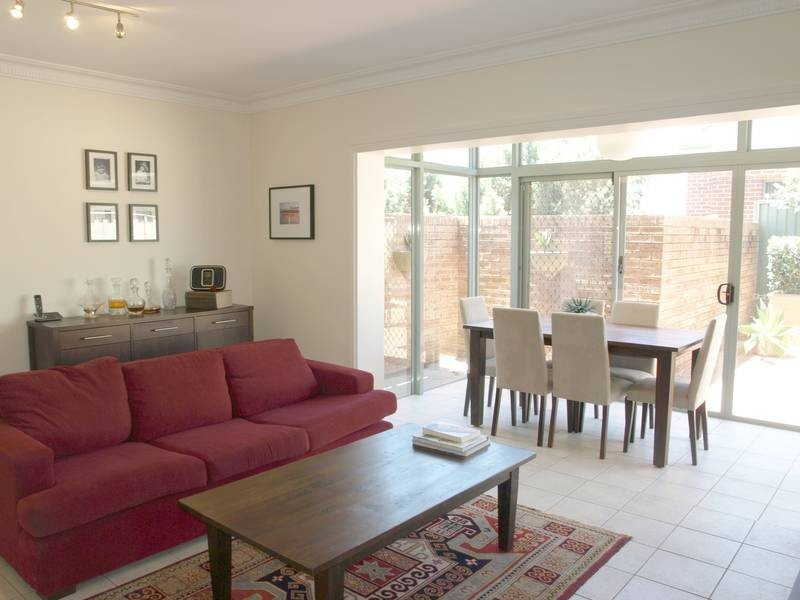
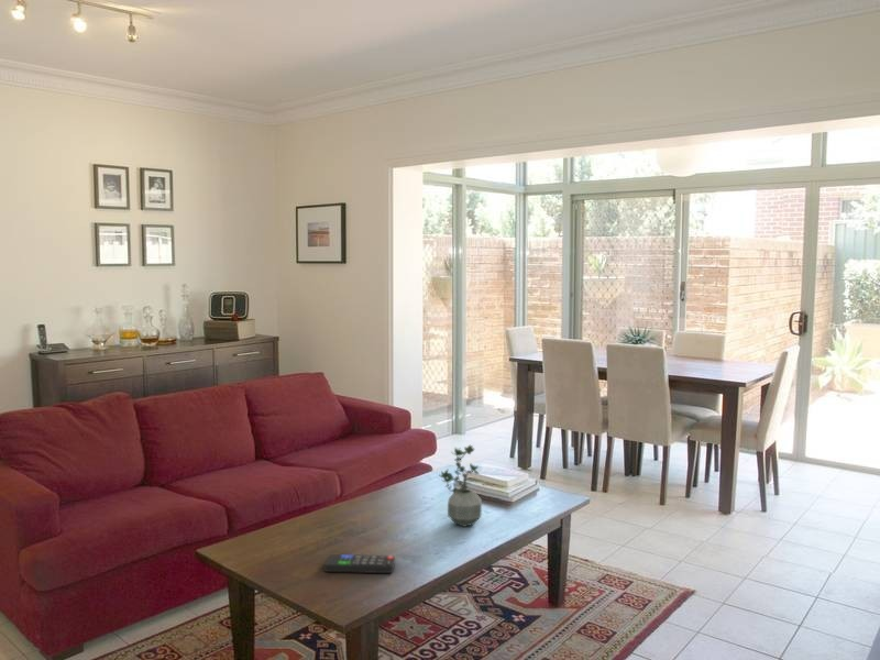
+ potted plant [439,444,483,528]
+ remote control [323,553,396,574]
